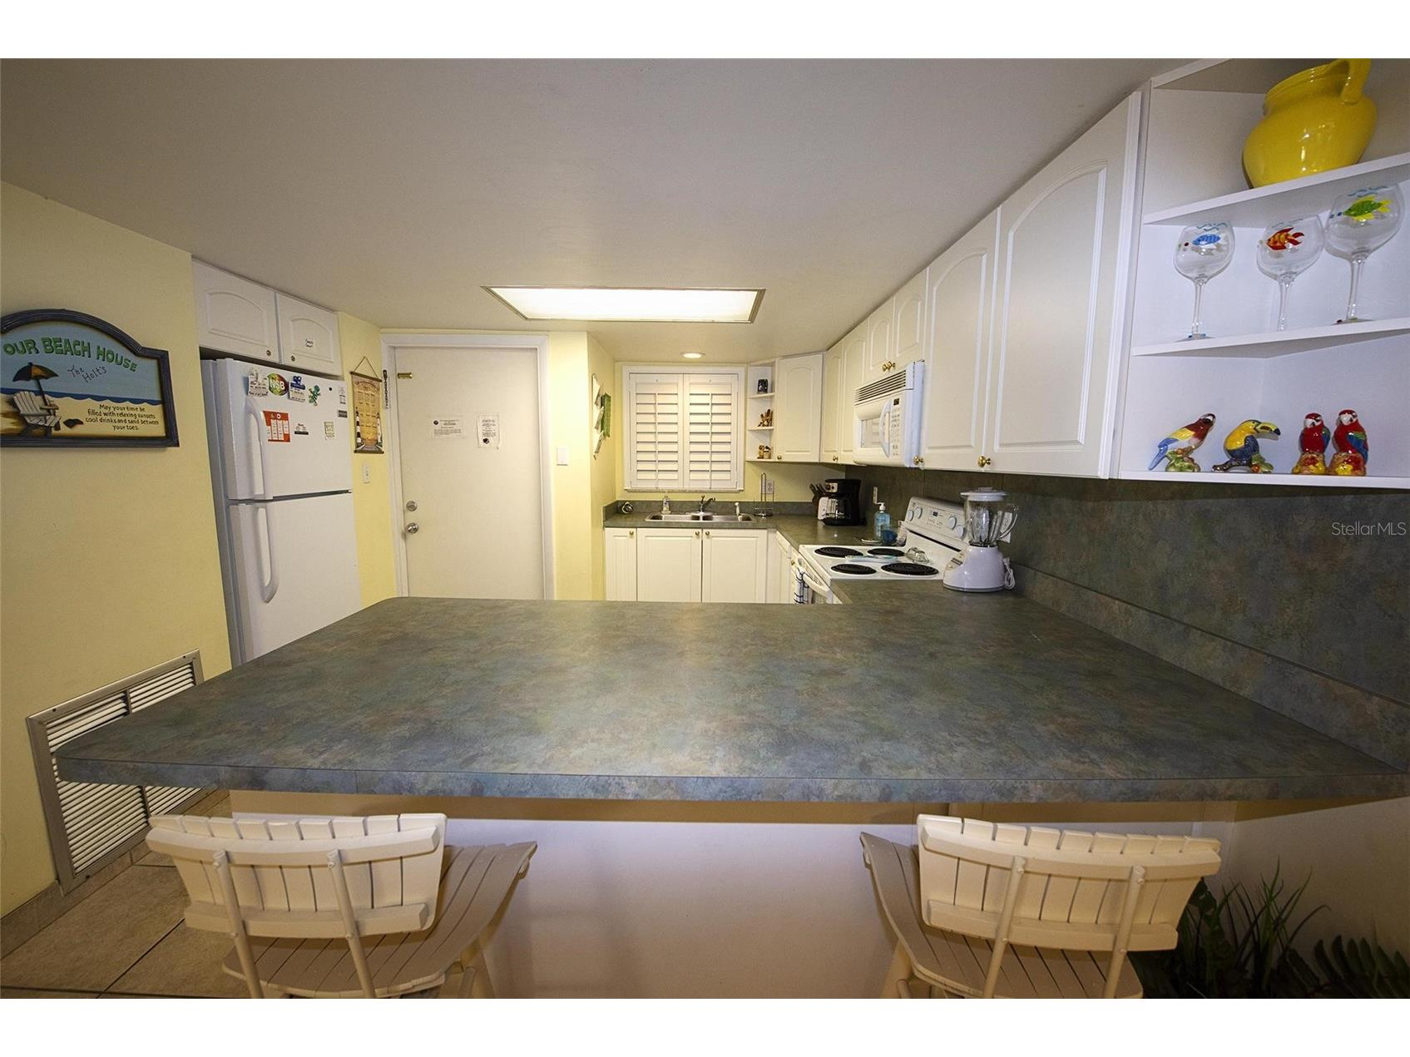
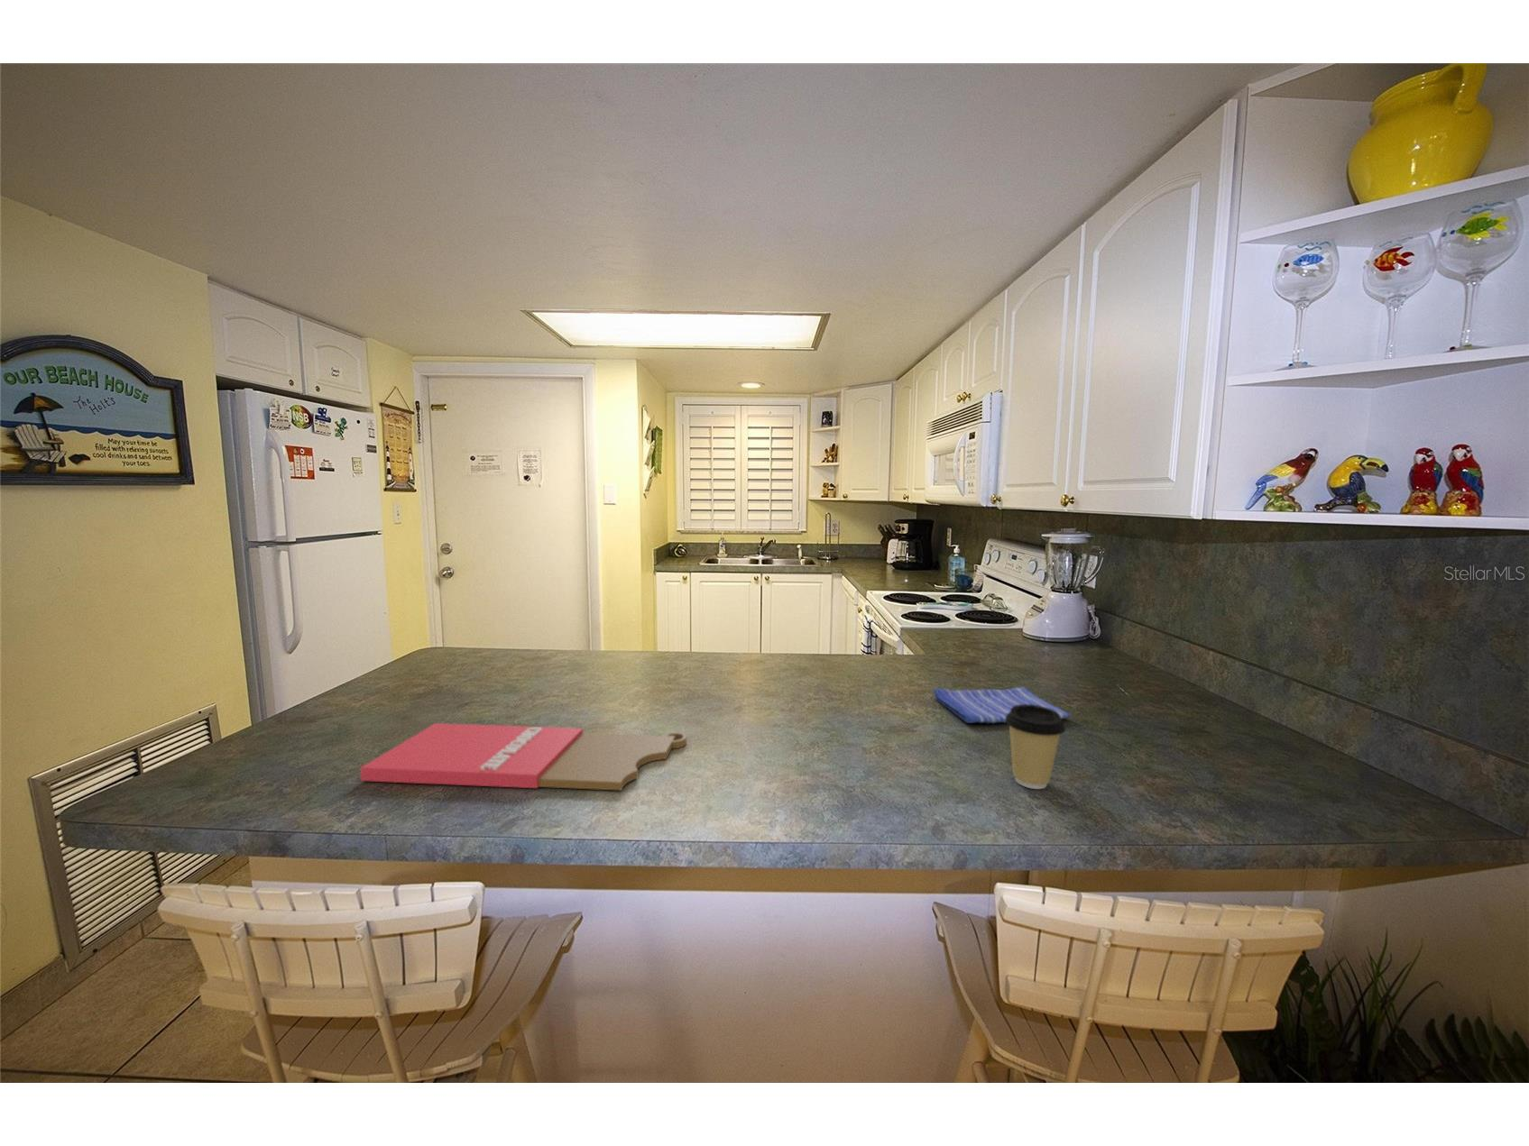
+ coffee cup [1005,704,1067,790]
+ cutting board [359,722,687,792]
+ dish towel [933,686,1073,723]
